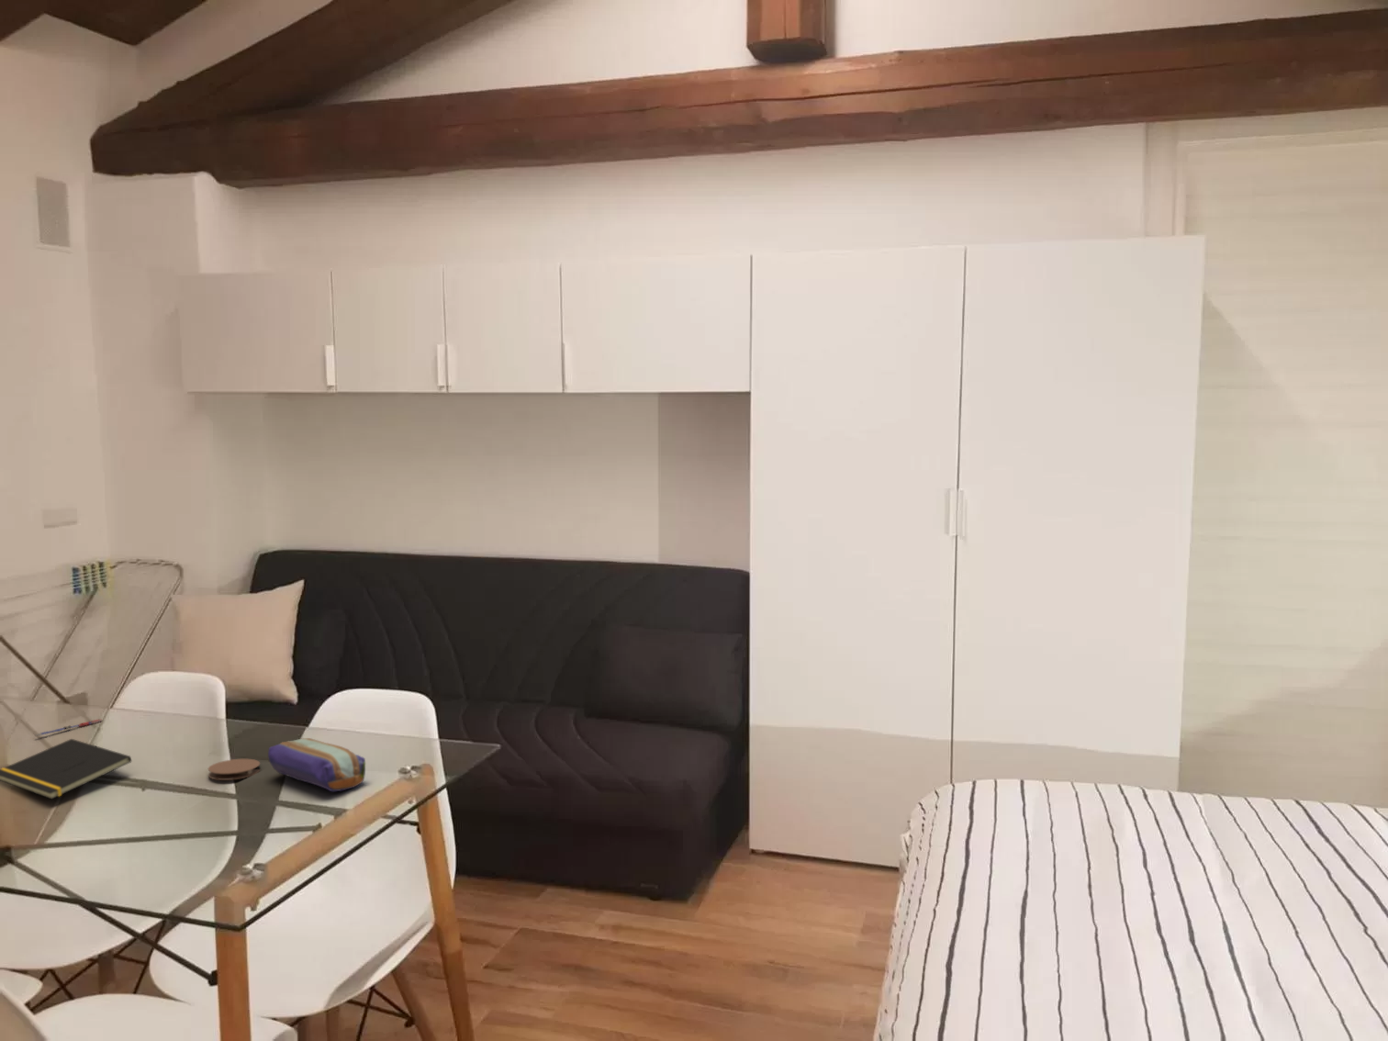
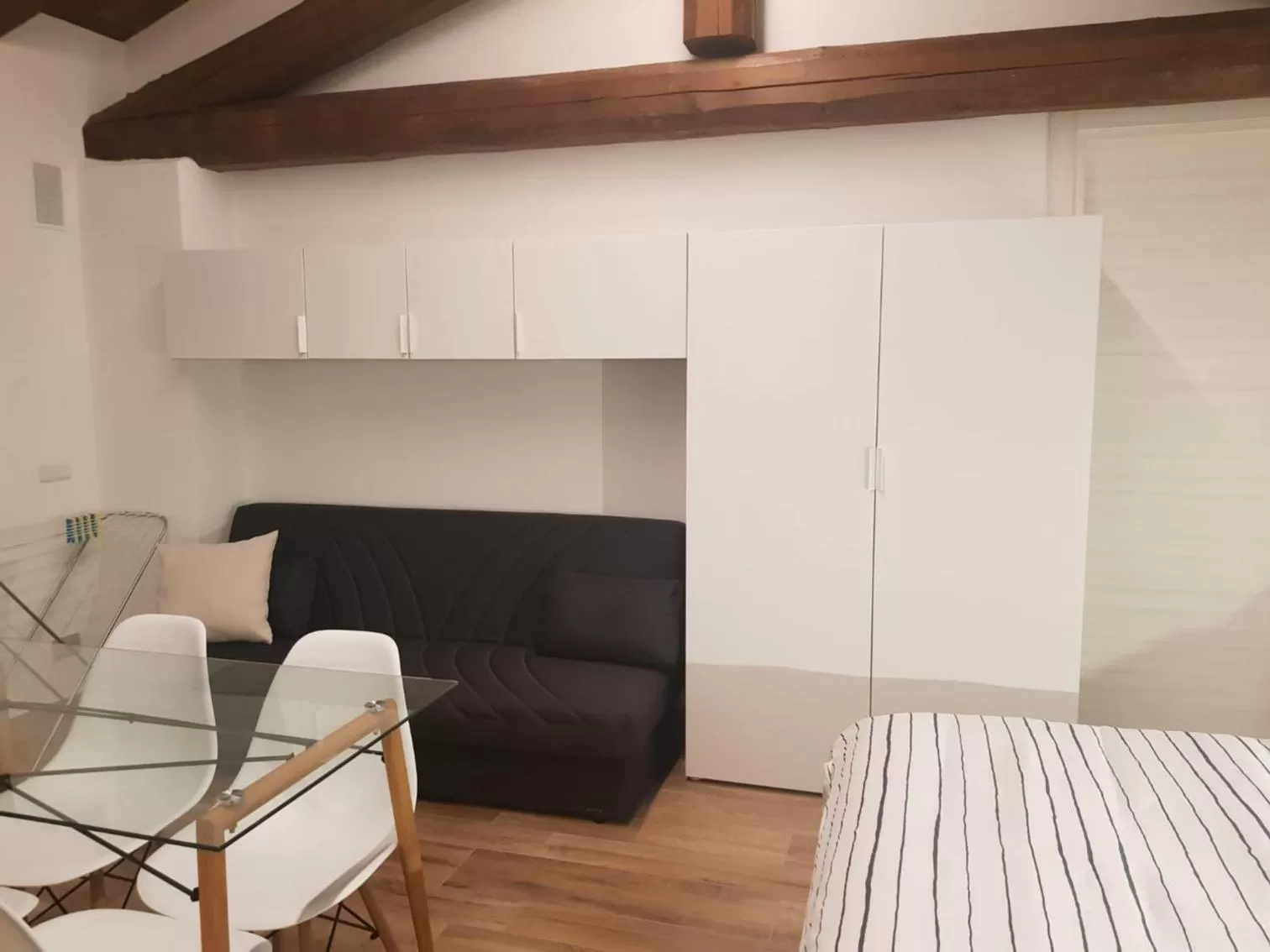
- coaster [208,758,261,781]
- pen [34,717,103,737]
- pencil case [267,737,366,792]
- notepad [0,738,132,800]
